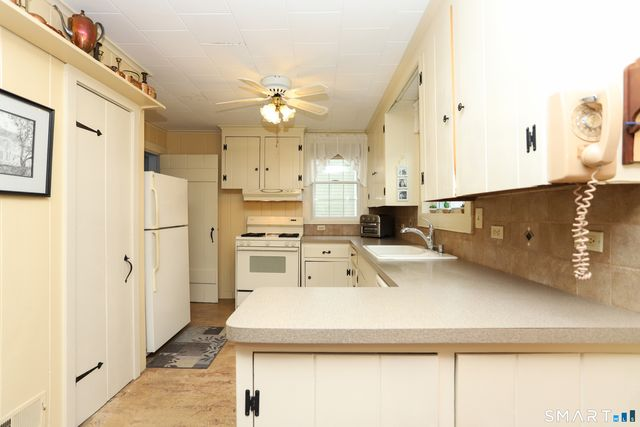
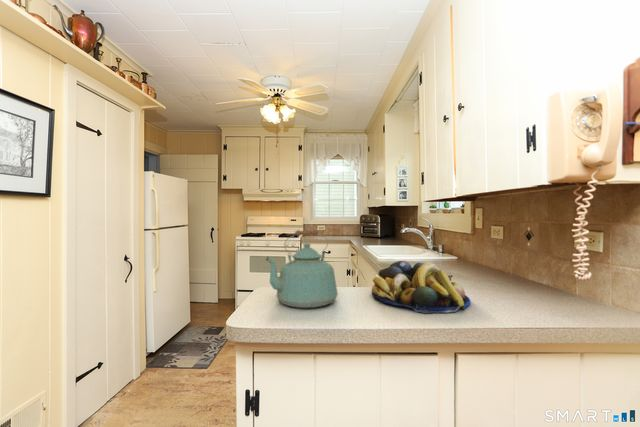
+ fruit bowl [371,260,471,314]
+ kettle [265,229,339,309]
